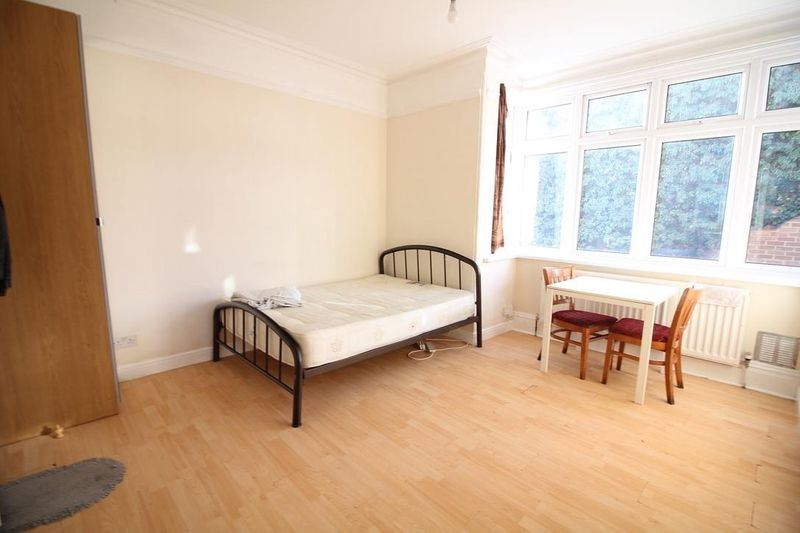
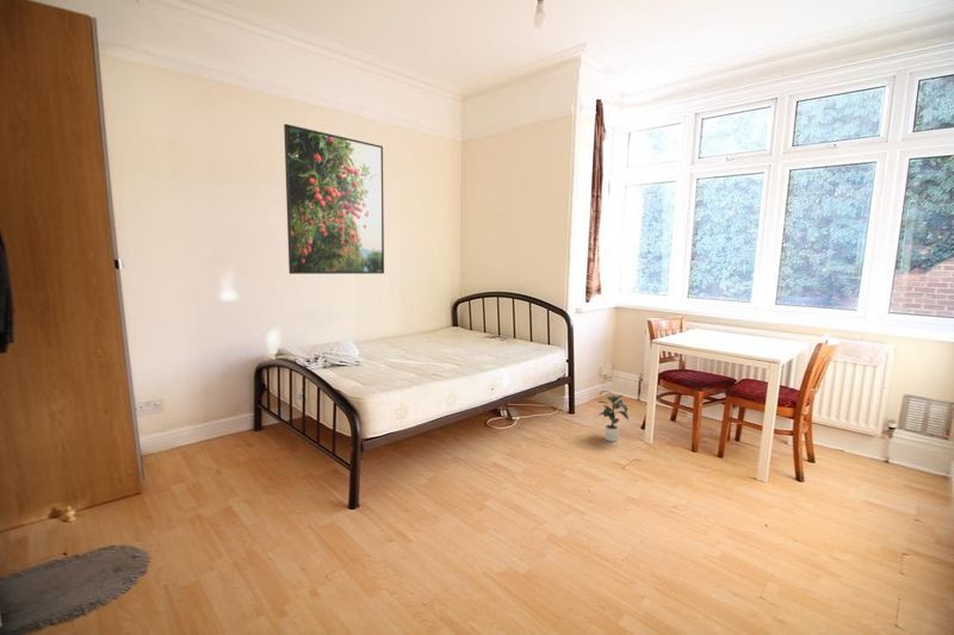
+ potted plant [596,390,630,442]
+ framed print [283,123,385,275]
